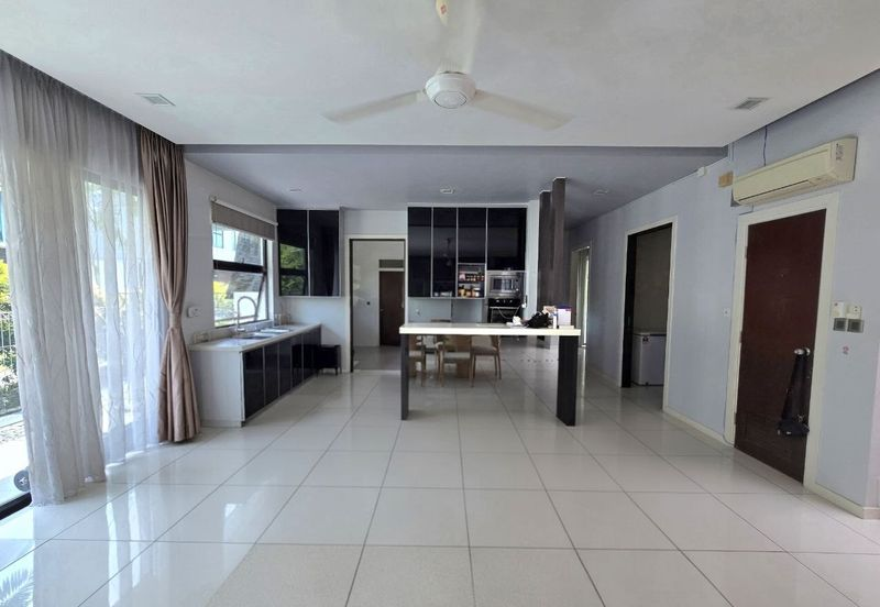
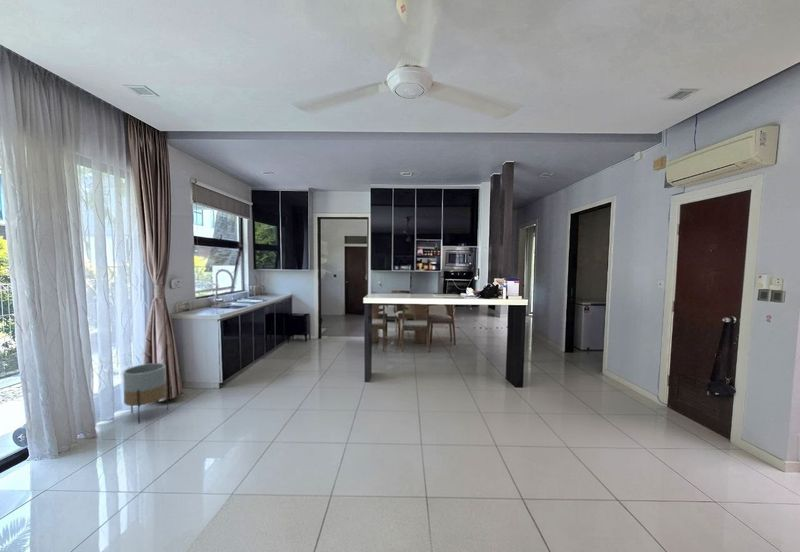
+ planter [122,362,169,425]
